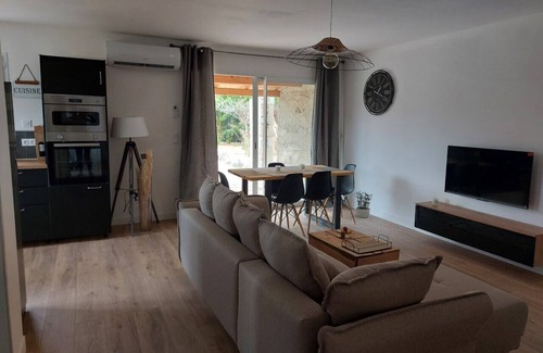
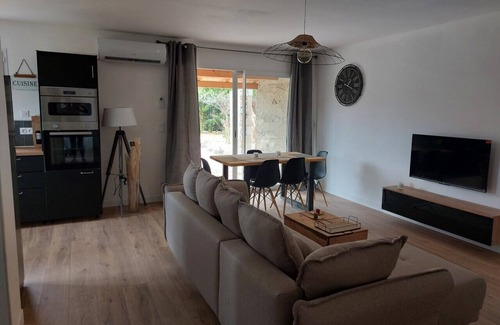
- potted plant [354,190,374,218]
